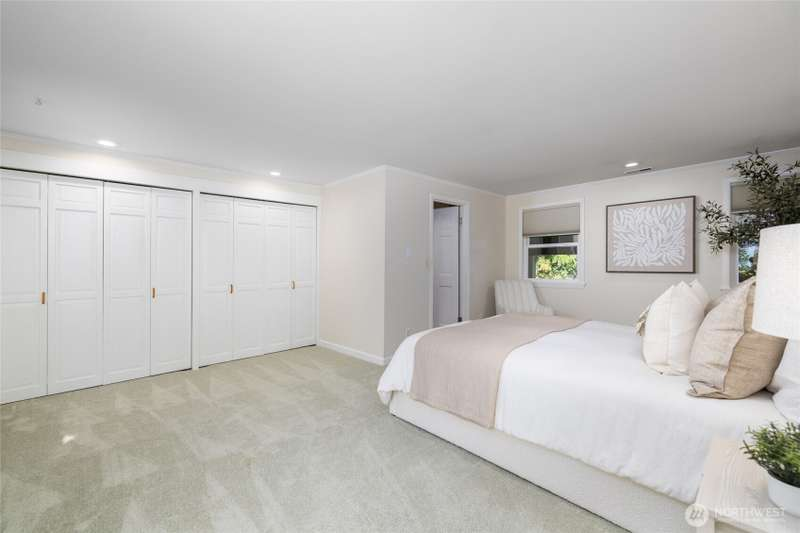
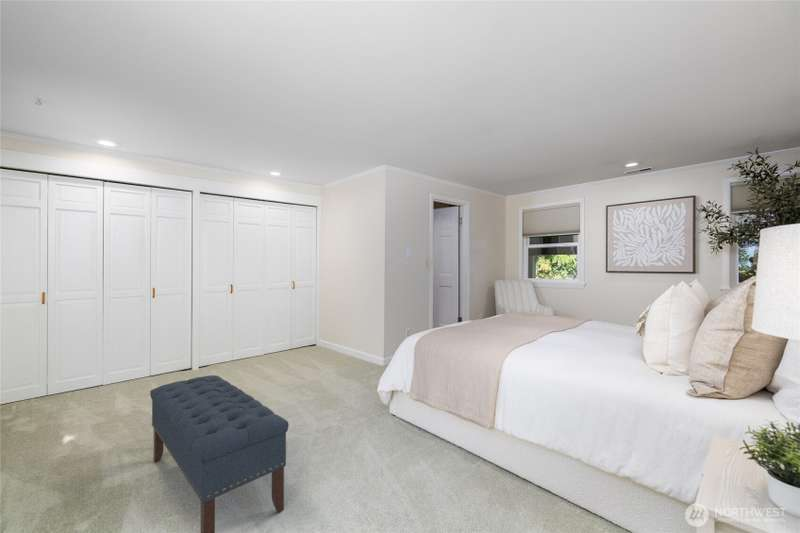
+ bench [149,374,290,533]
